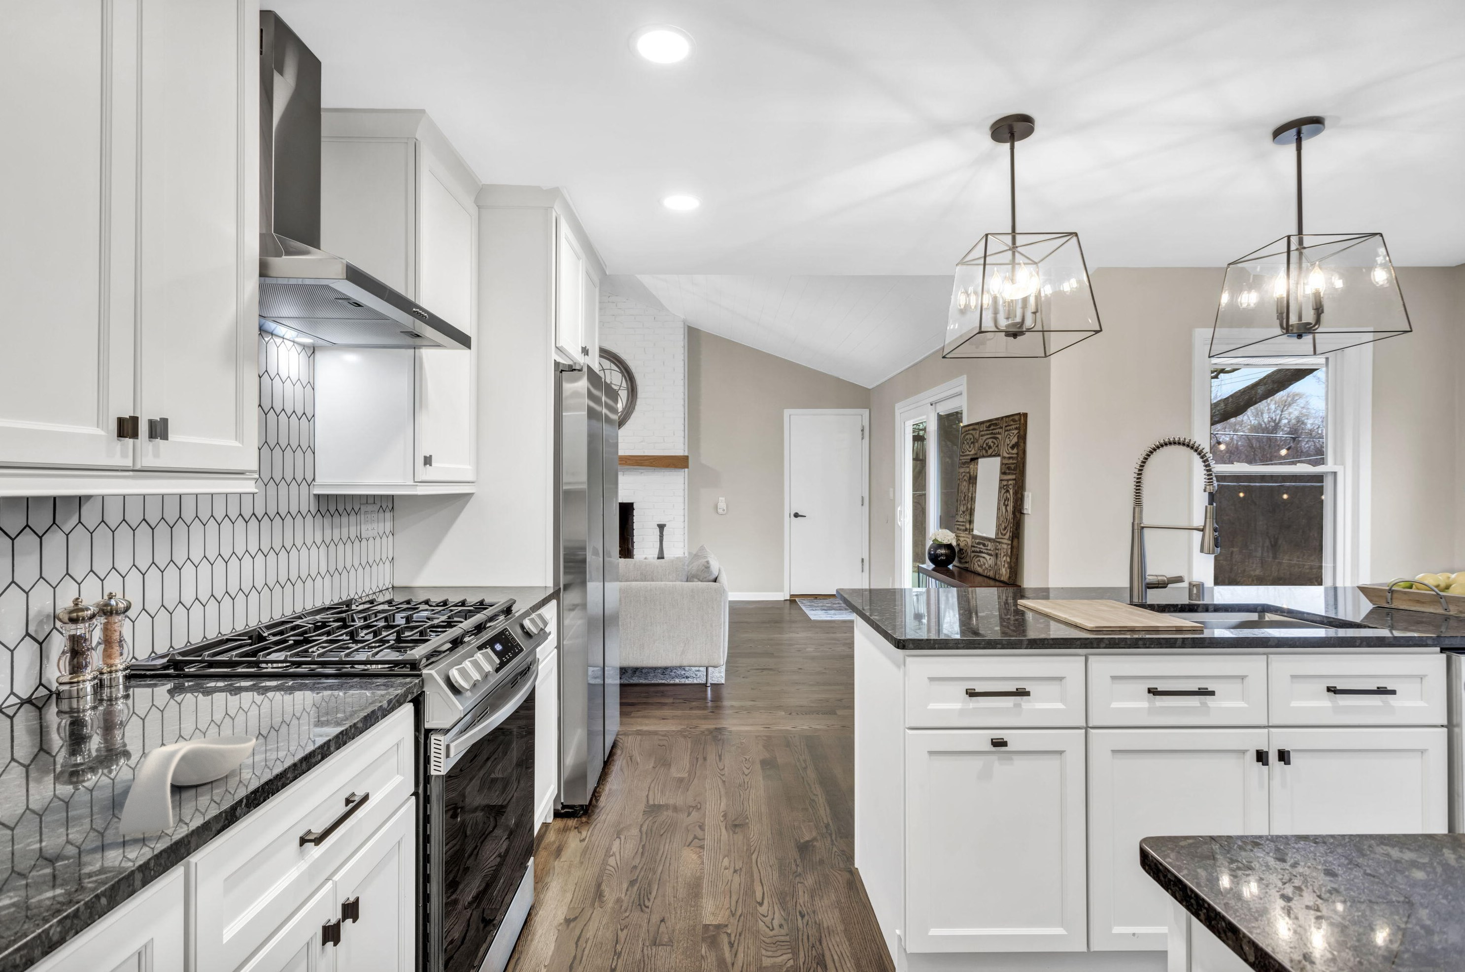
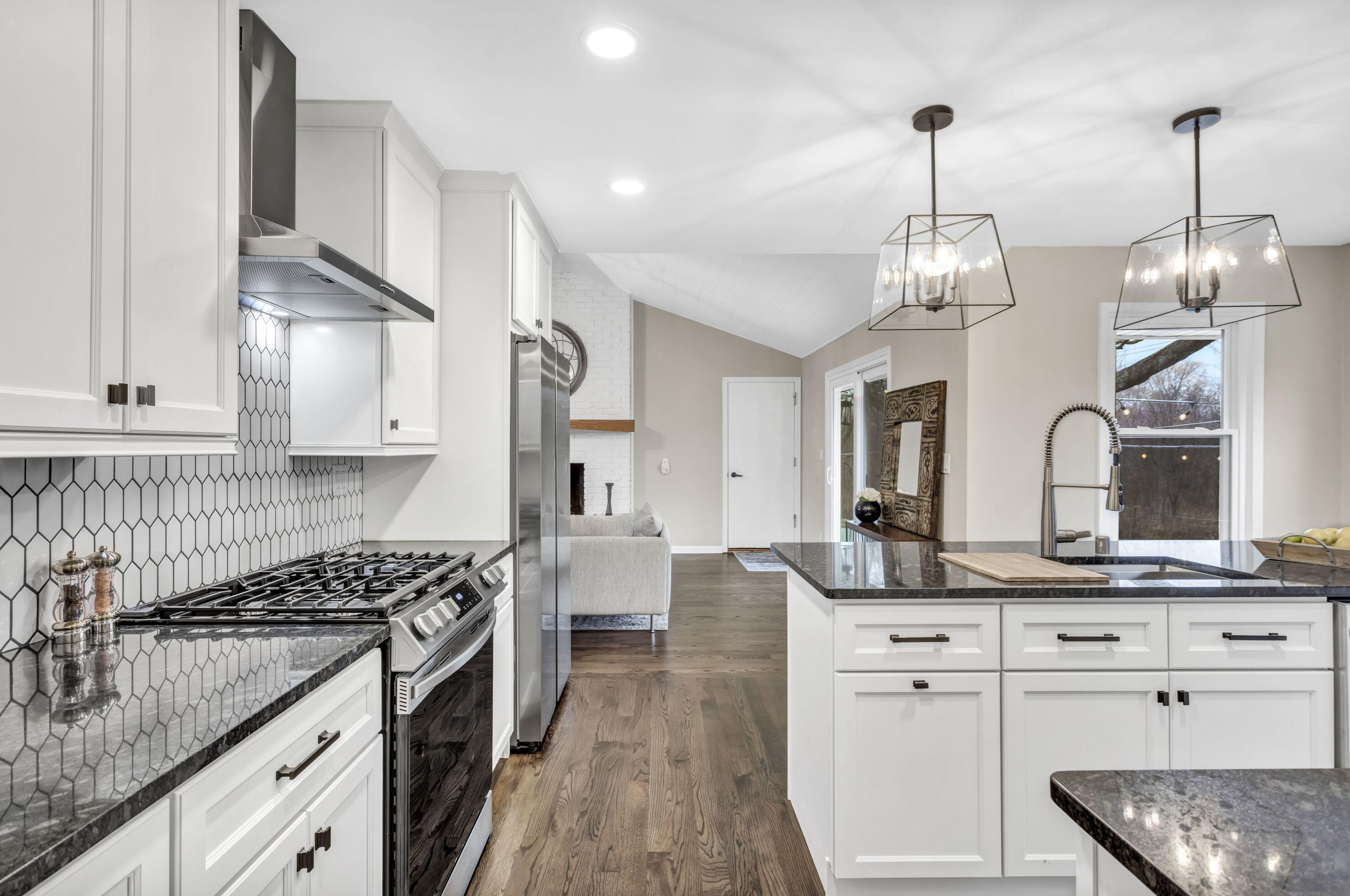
- spoon rest [118,734,257,835]
